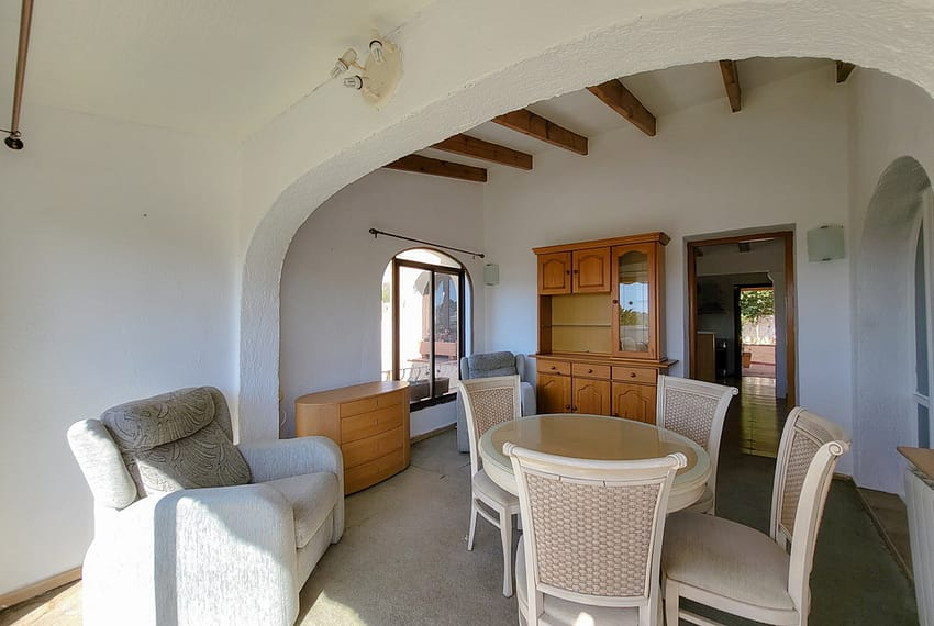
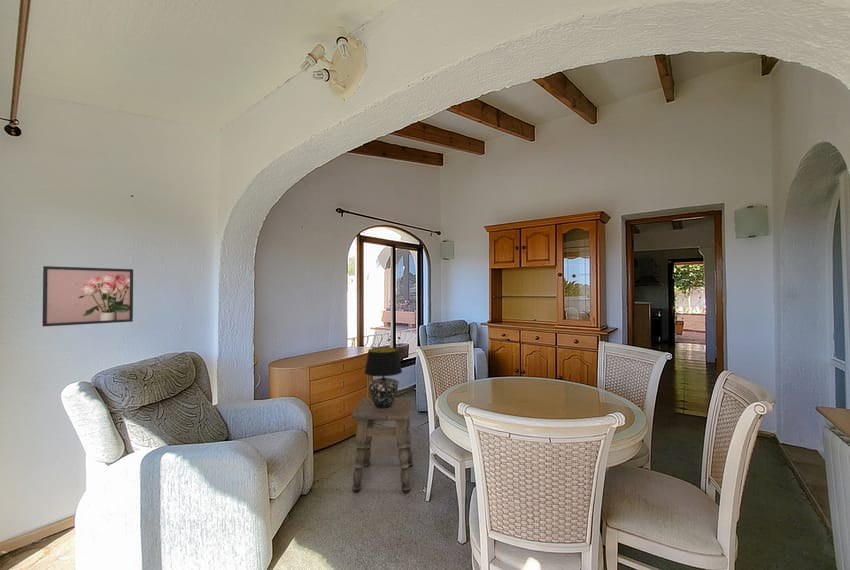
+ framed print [41,265,134,328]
+ table lamp [363,346,403,409]
+ side table [351,397,414,494]
